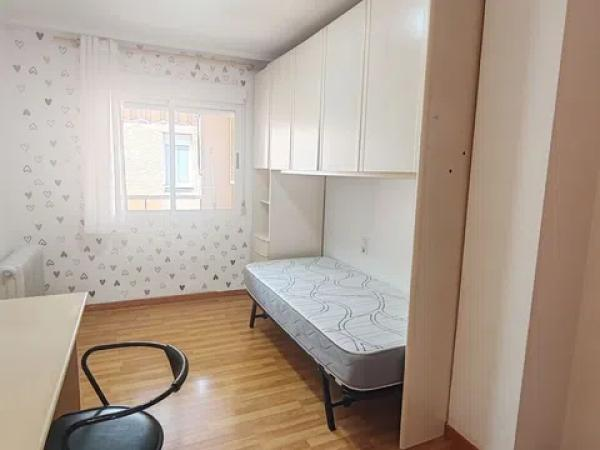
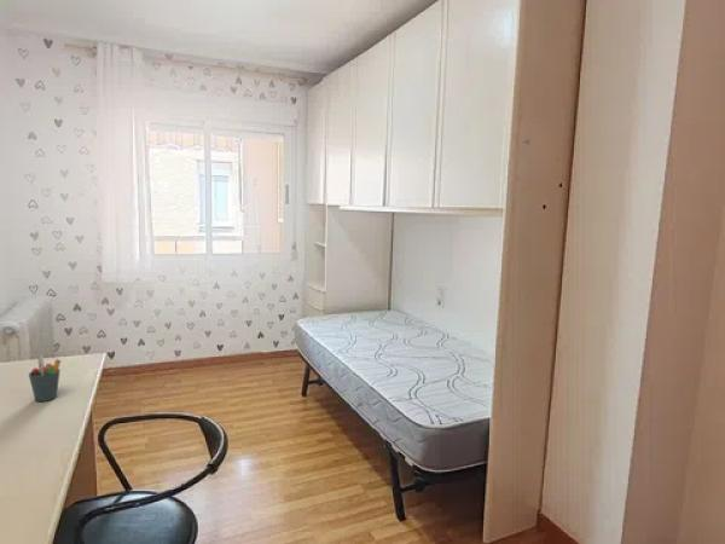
+ pen holder [28,353,62,403]
